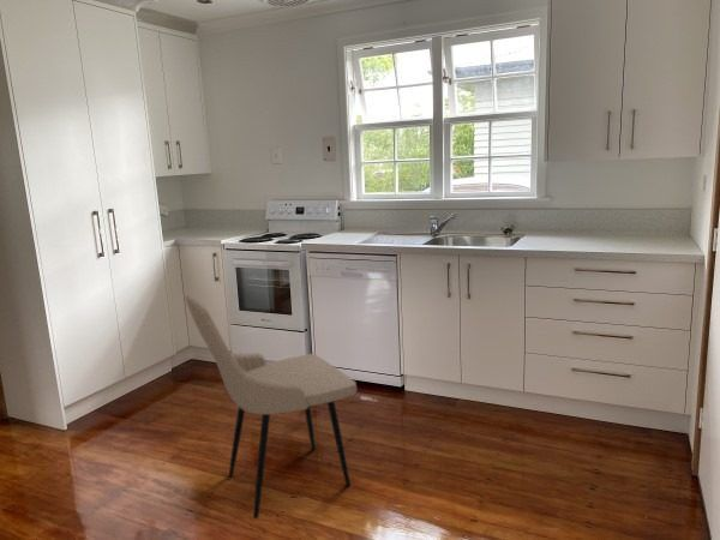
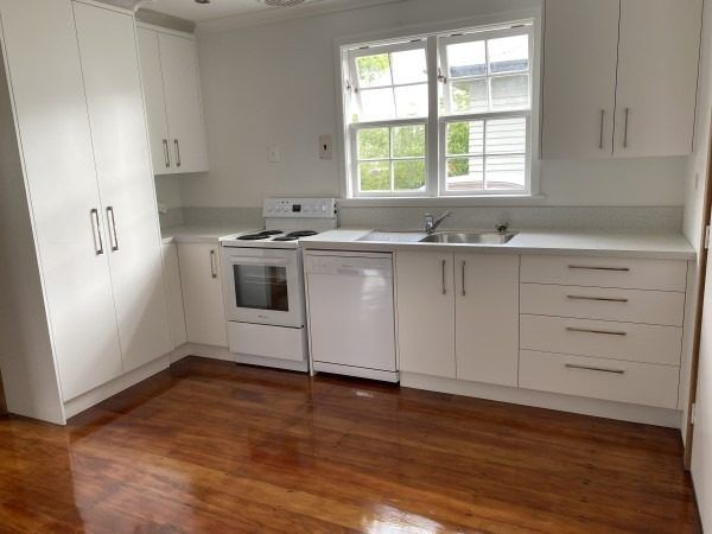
- dining chair [184,294,358,520]
